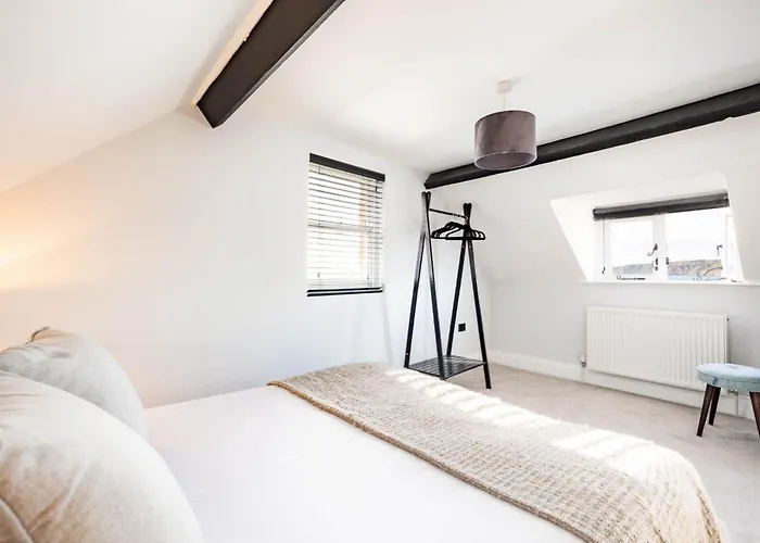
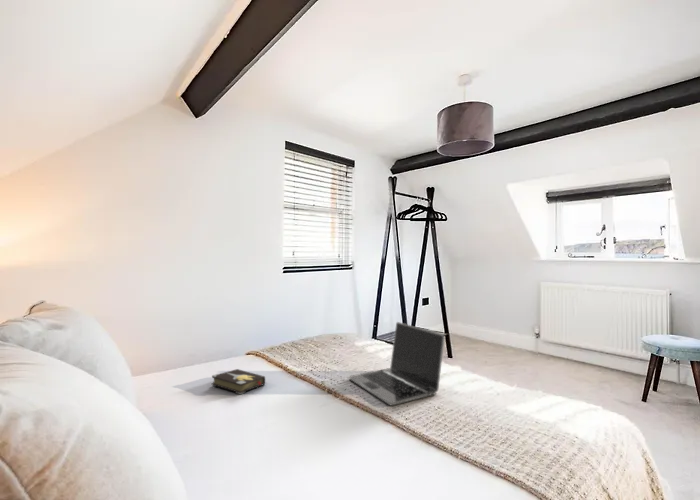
+ laptop [348,321,446,407]
+ hardback book [211,368,266,395]
